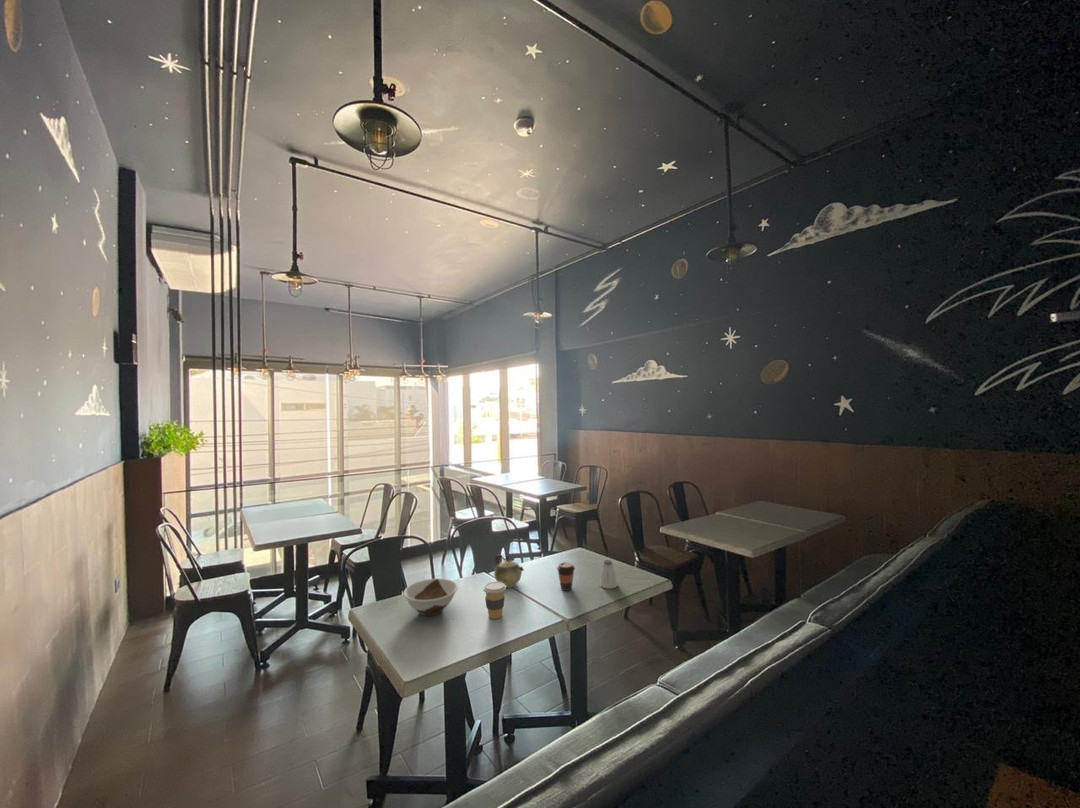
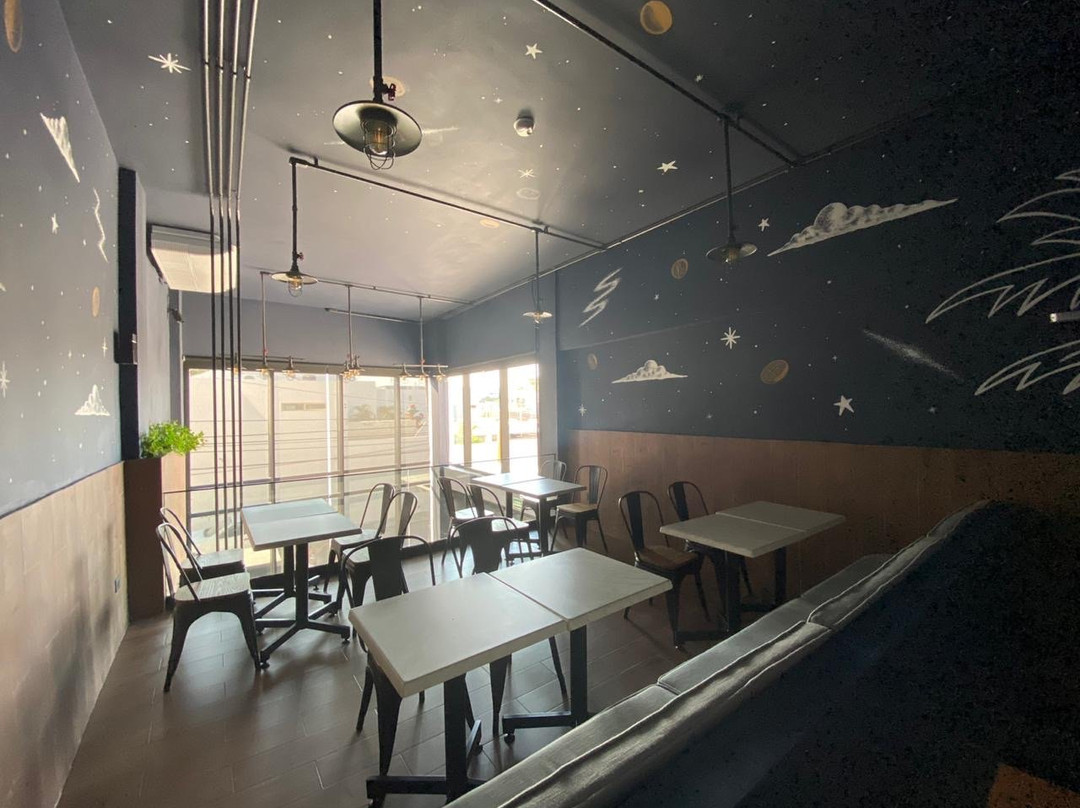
- teapot [493,553,525,589]
- coffee cup [483,581,507,620]
- saltshaker [599,559,618,590]
- bowl [402,577,459,617]
- coffee cup [556,561,576,592]
